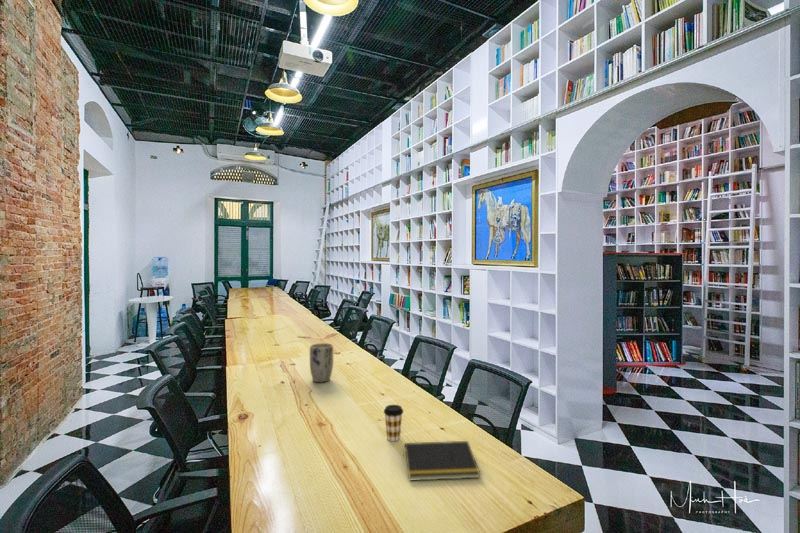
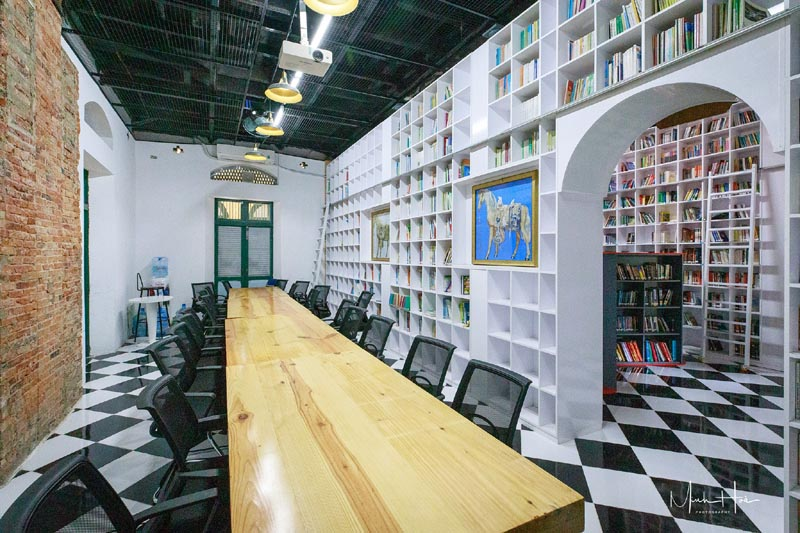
- coffee cup [383,404,404,442]
- notepad [402,440,481,482]
- plant pot [309,342,334,383]
